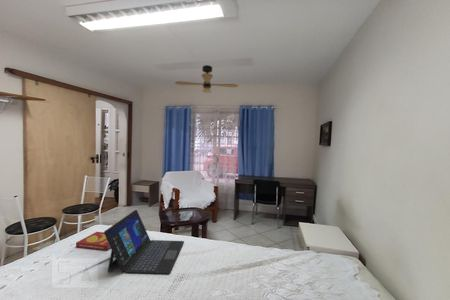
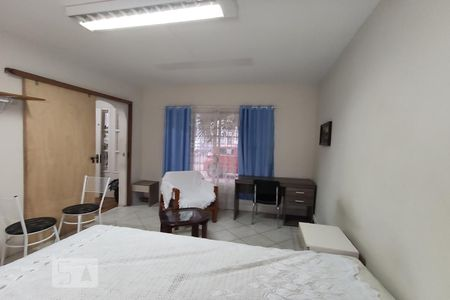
- ceiling fan [174,64,239,94]
- laptop [103,209,185,275]
- book [75,231,111,251]
